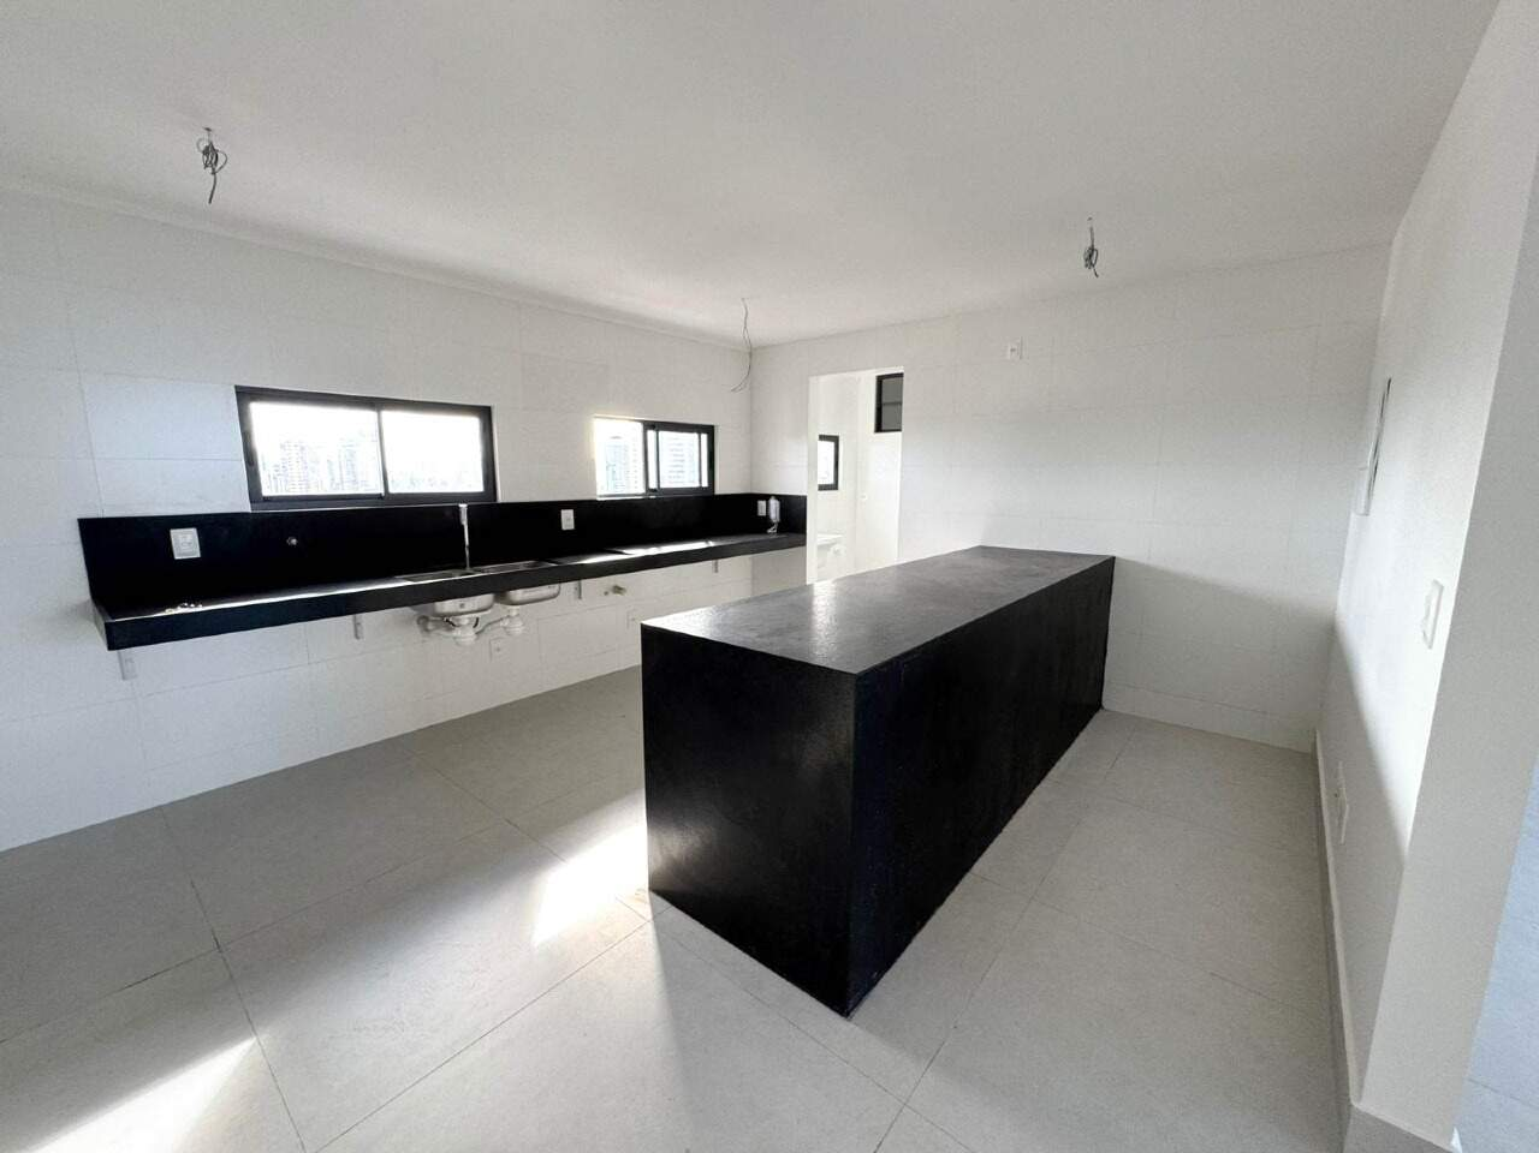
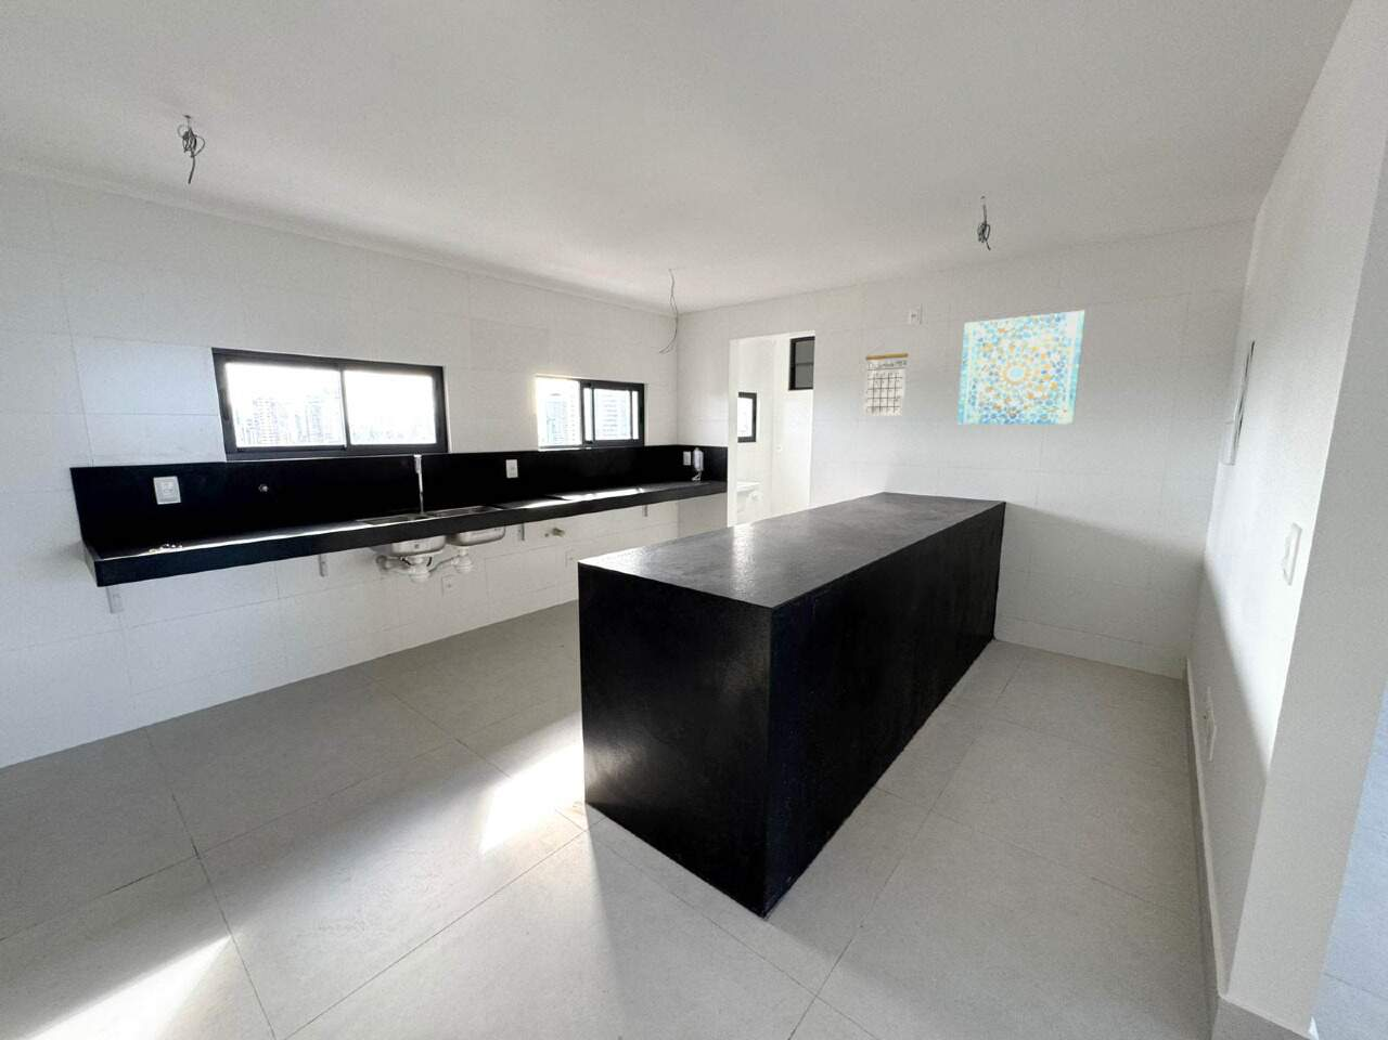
+ wall art [956,309,1086,425]
+ calendar [862,342,908,417]
